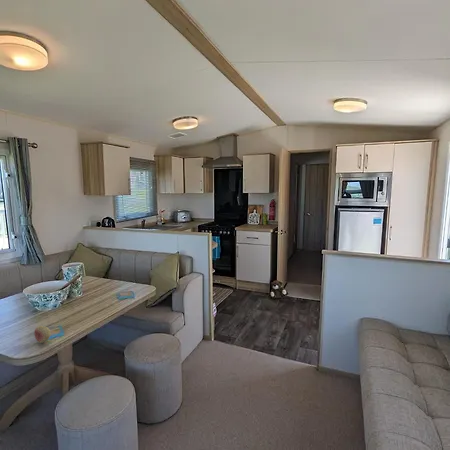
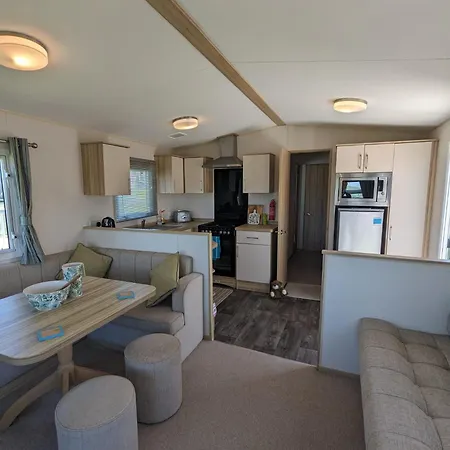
- fruit [33,325,52,344]
